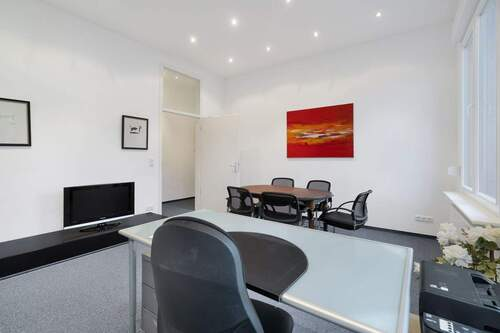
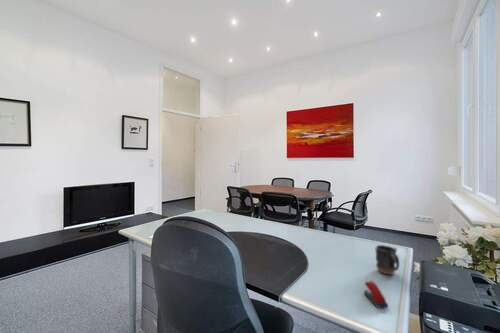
+ mug [374,244,400,276]
+ stapler [363,280,389,308]
